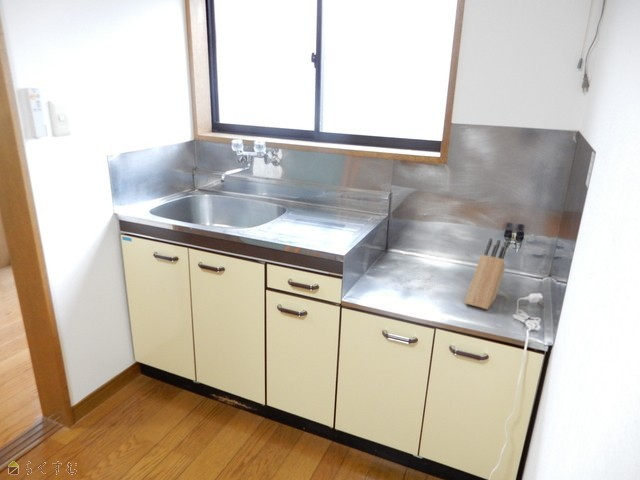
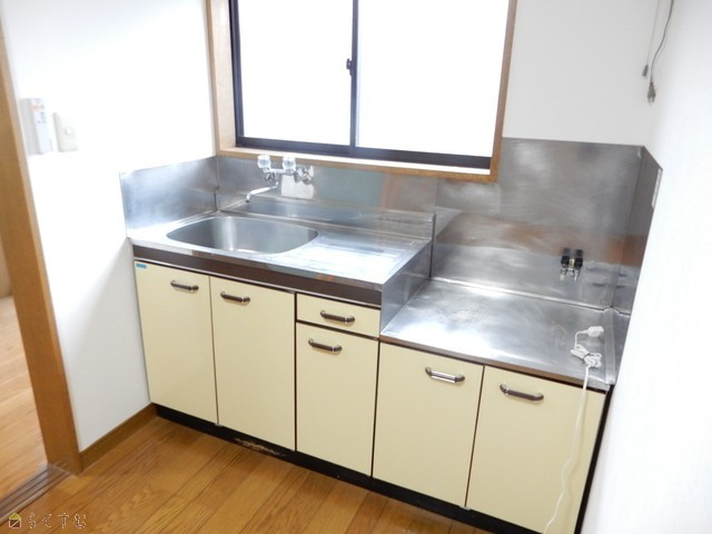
- knife block [463,237,509,310]
